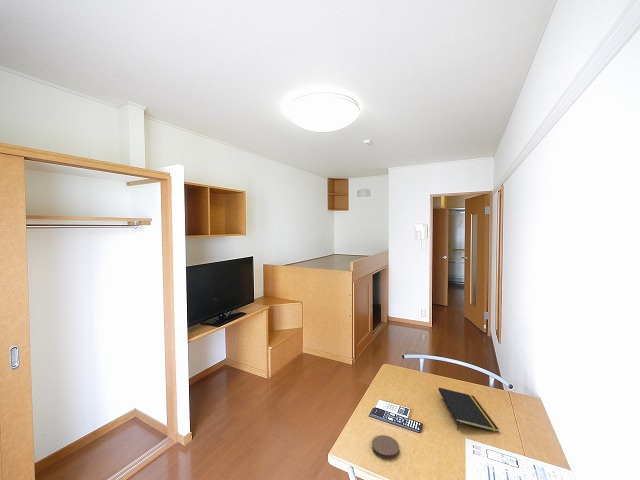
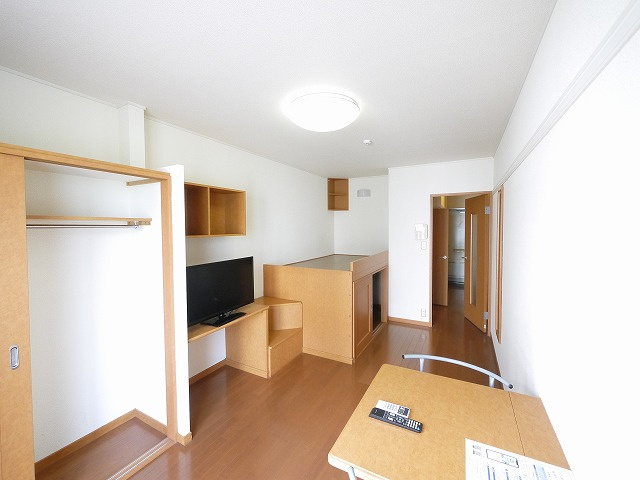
- notepad [437,387,499,433]
- coaster [371,434,400,460]
